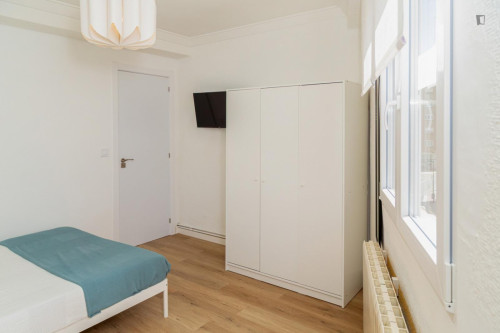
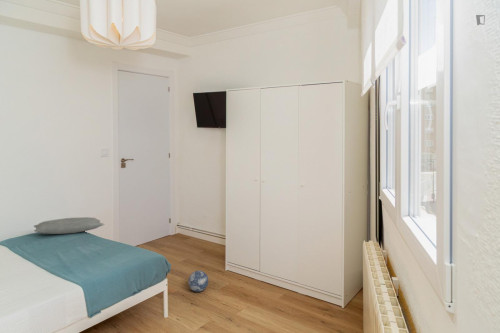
+ pillow [33,216,105,235]
+ decorative ball [187,270,209,293]
